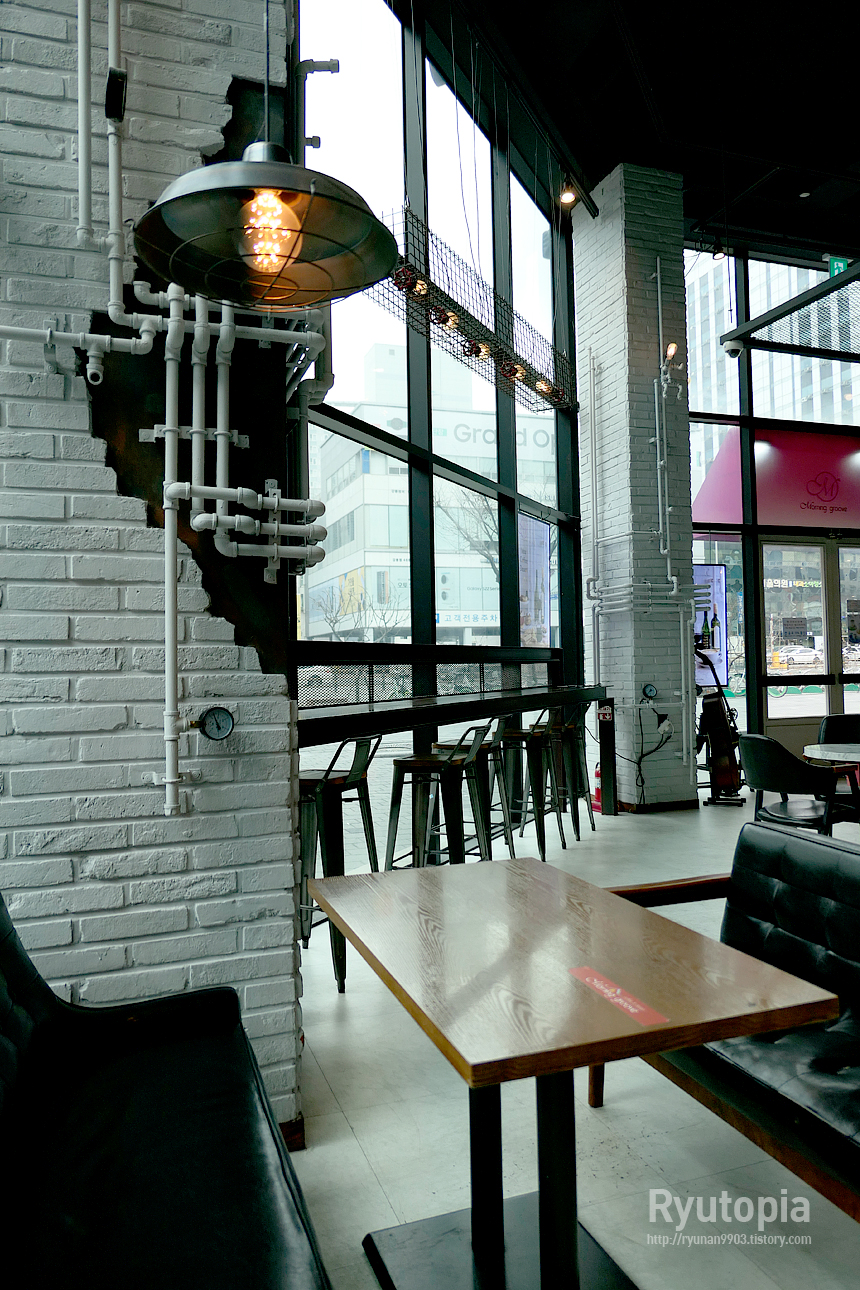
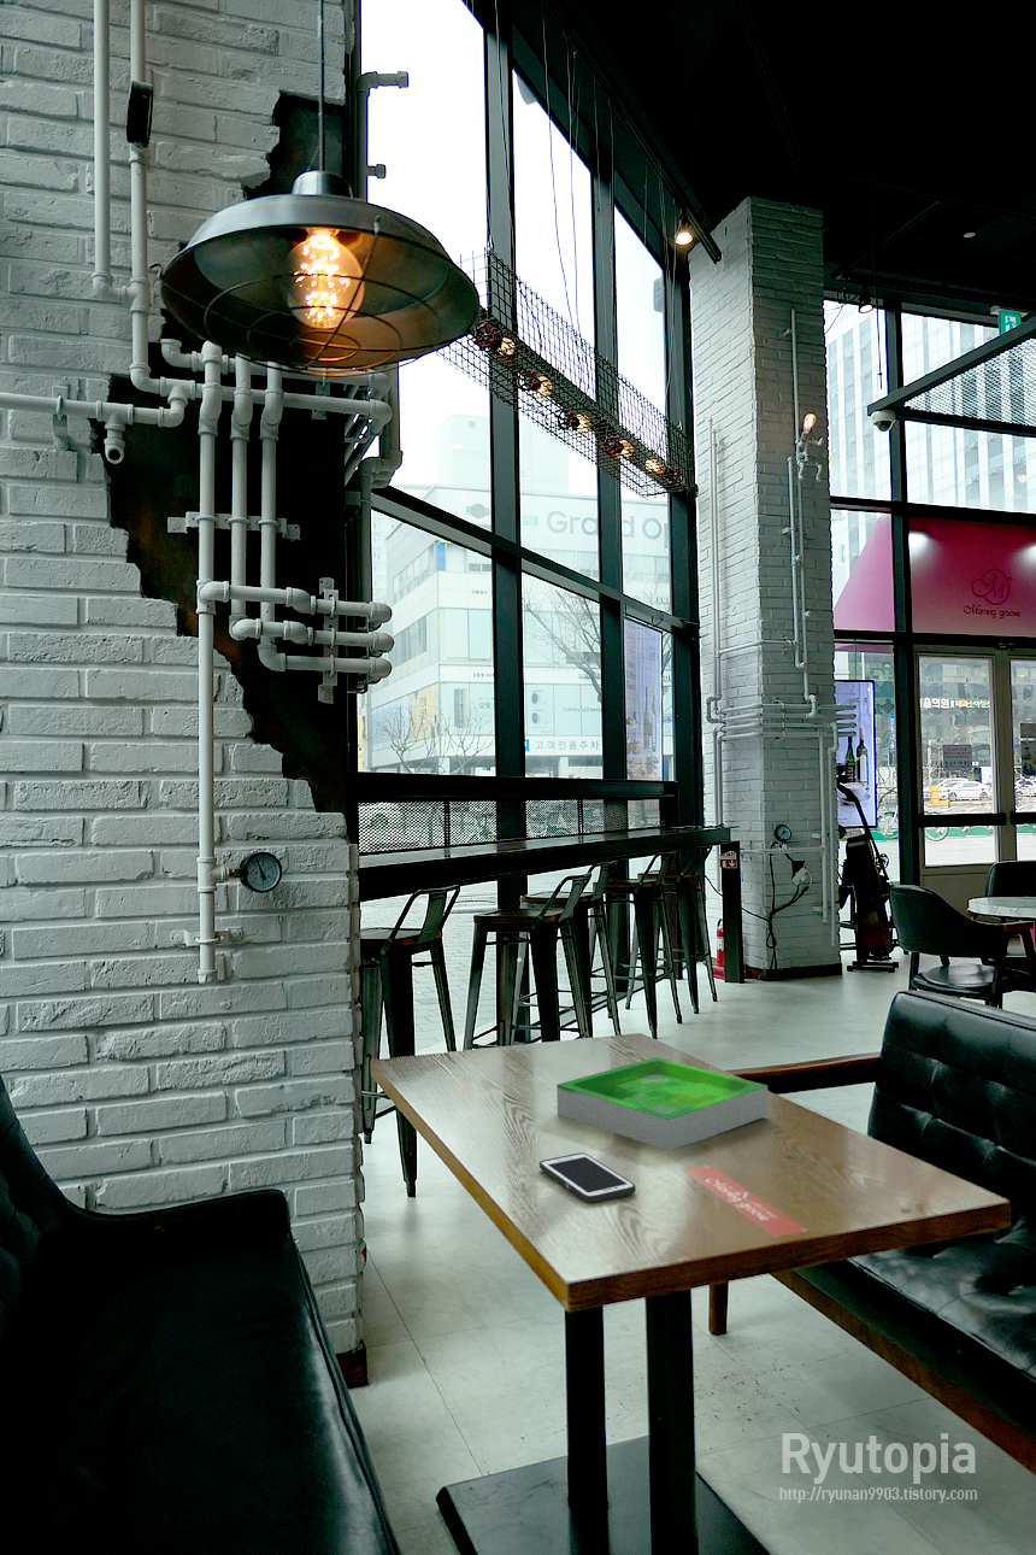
+ cell phone [538,1151,637,1204]
+ tray [555,1056,770,1151]
